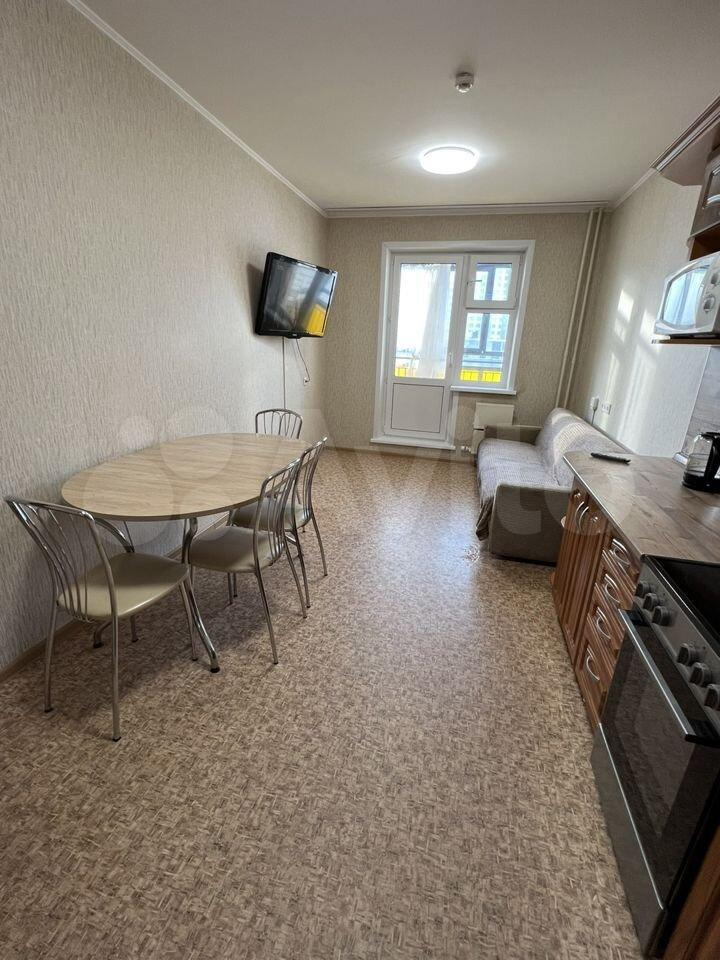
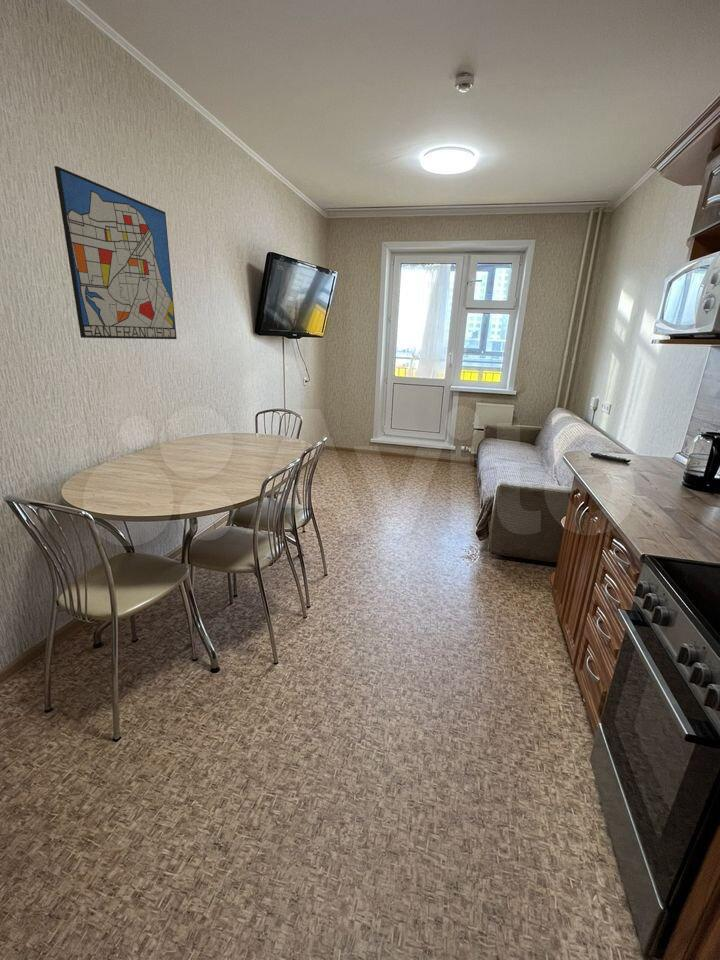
+ wall art [54,165,178,340]
